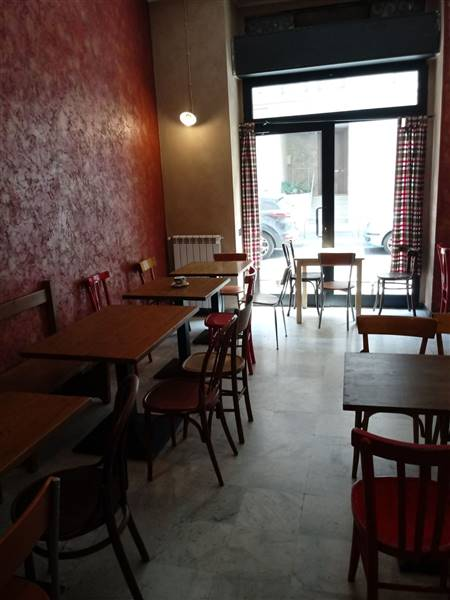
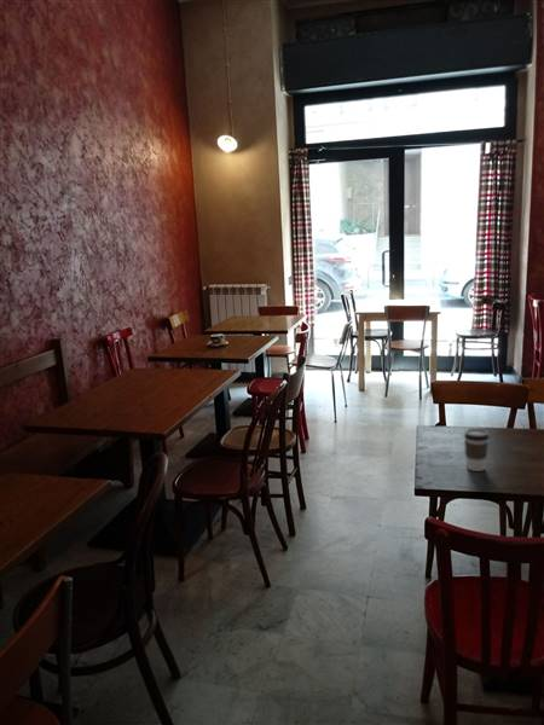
+ coffee cup [463,428,491,472]
